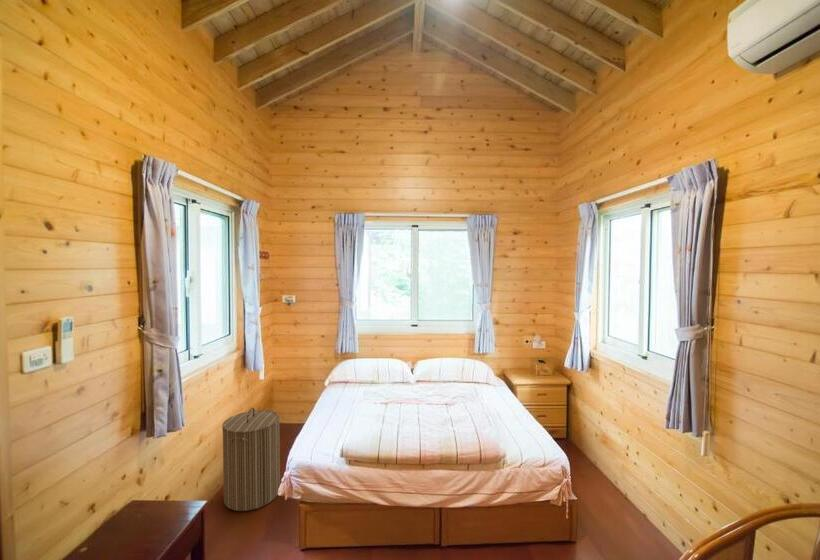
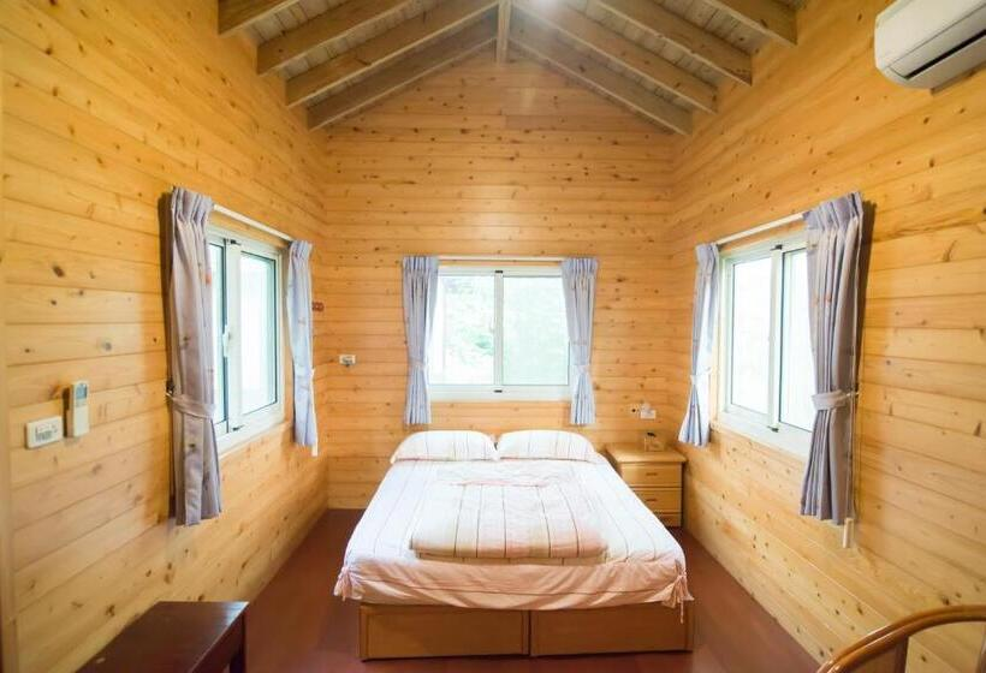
- laundry hamper [221,407,281,512]
